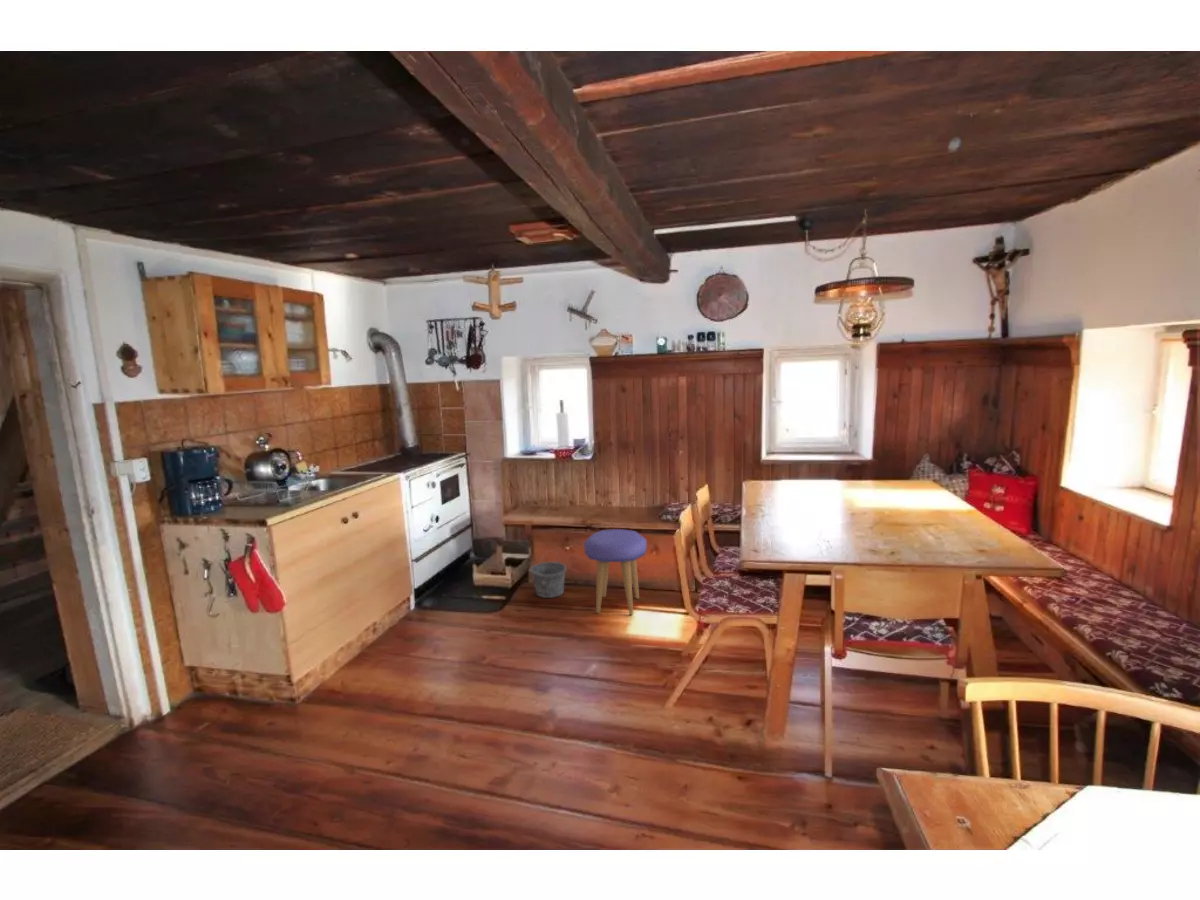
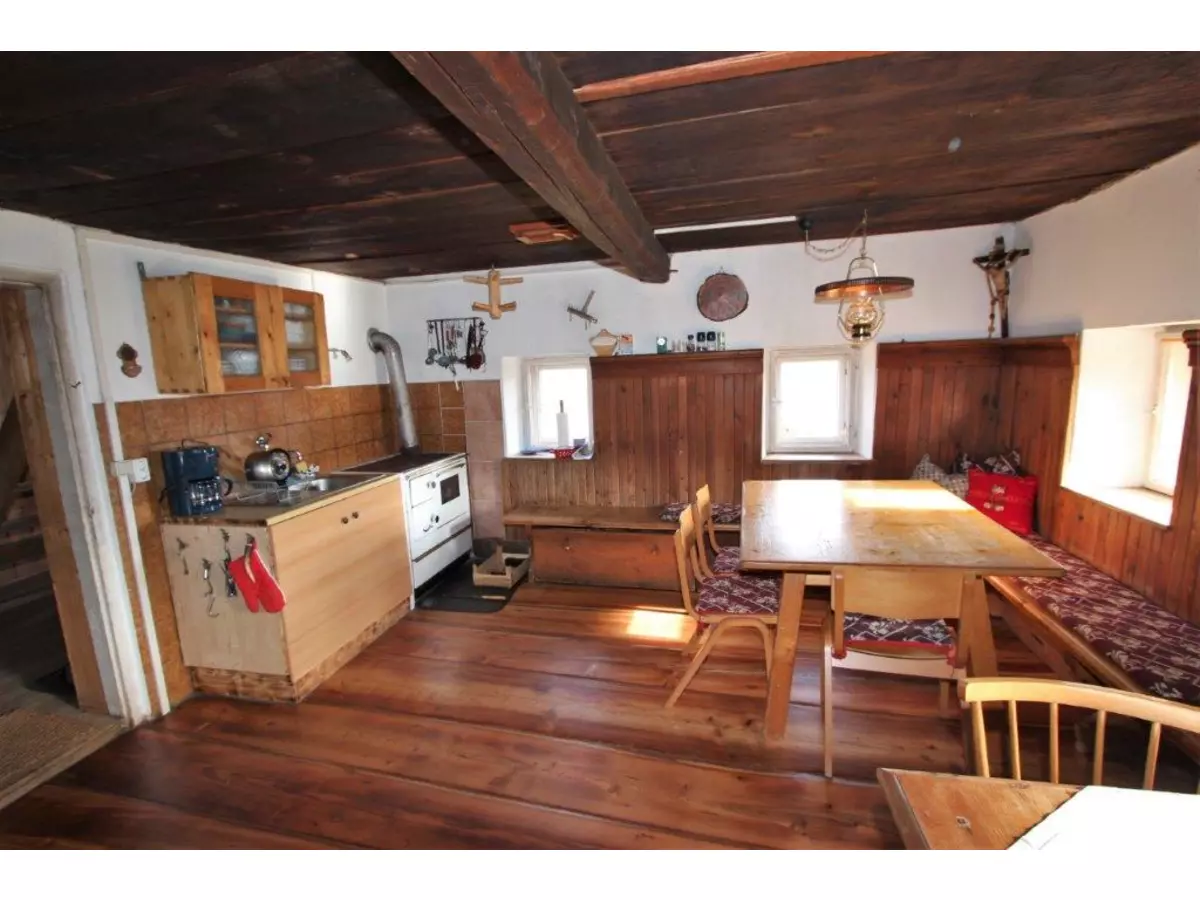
- bucket [530,549,568,599]
- stool [583,528,648,616]
